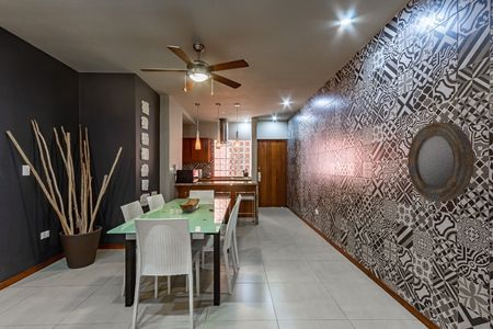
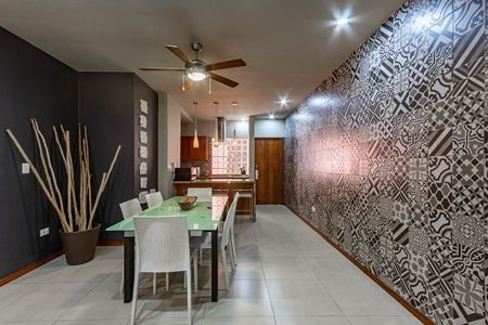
- home mirror [406,121,475,203]
